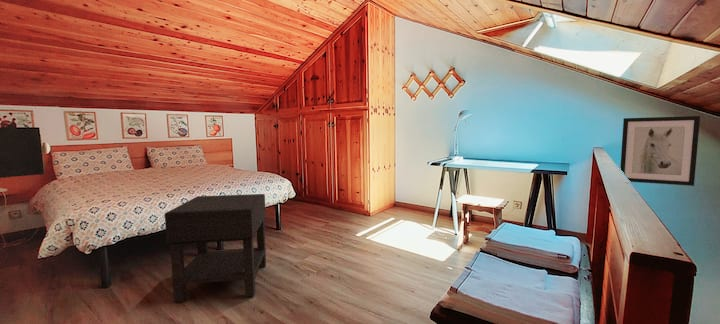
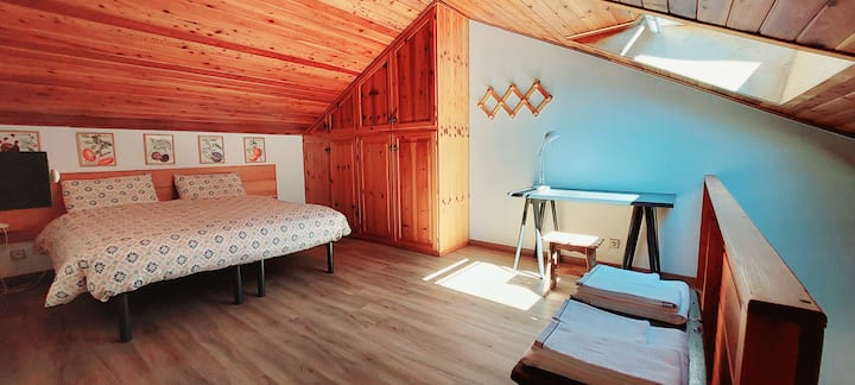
- wall art [619,115,701,187]
- nightstand [163,193,267,303]
